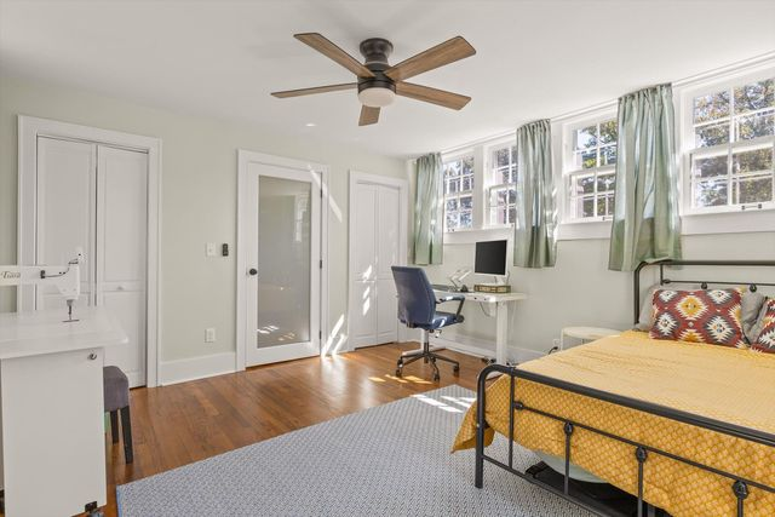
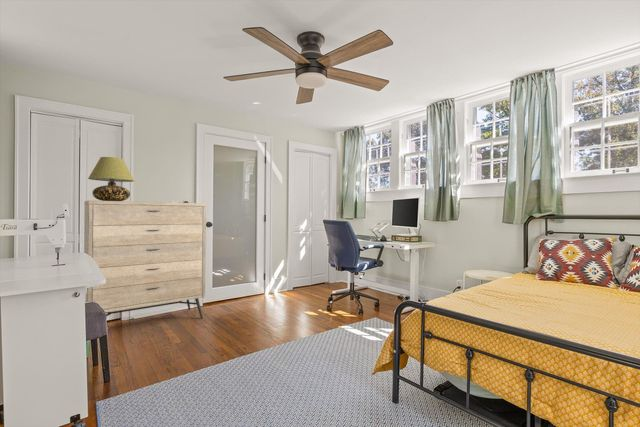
+ dresser [83,199,207,320]
+ table lamp [87,156,135,201]
